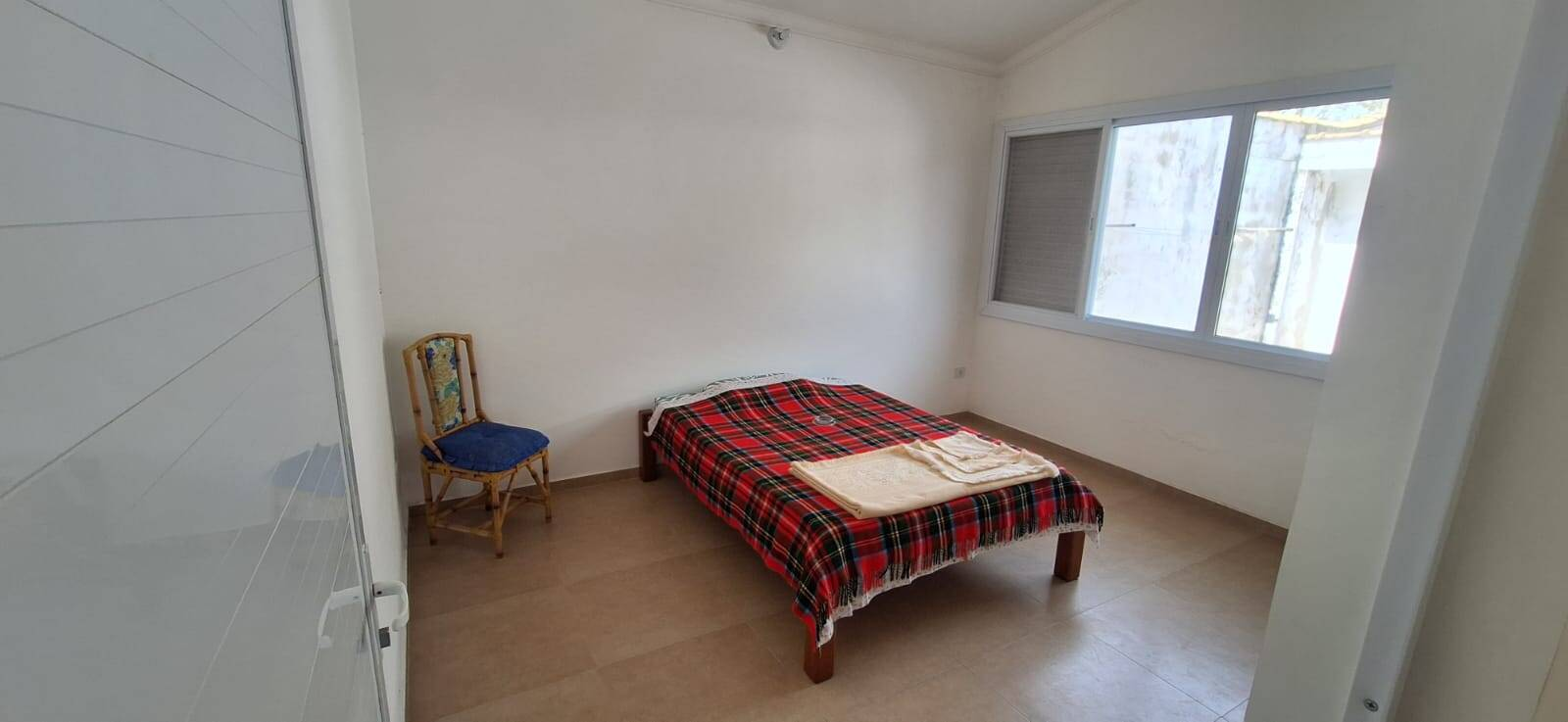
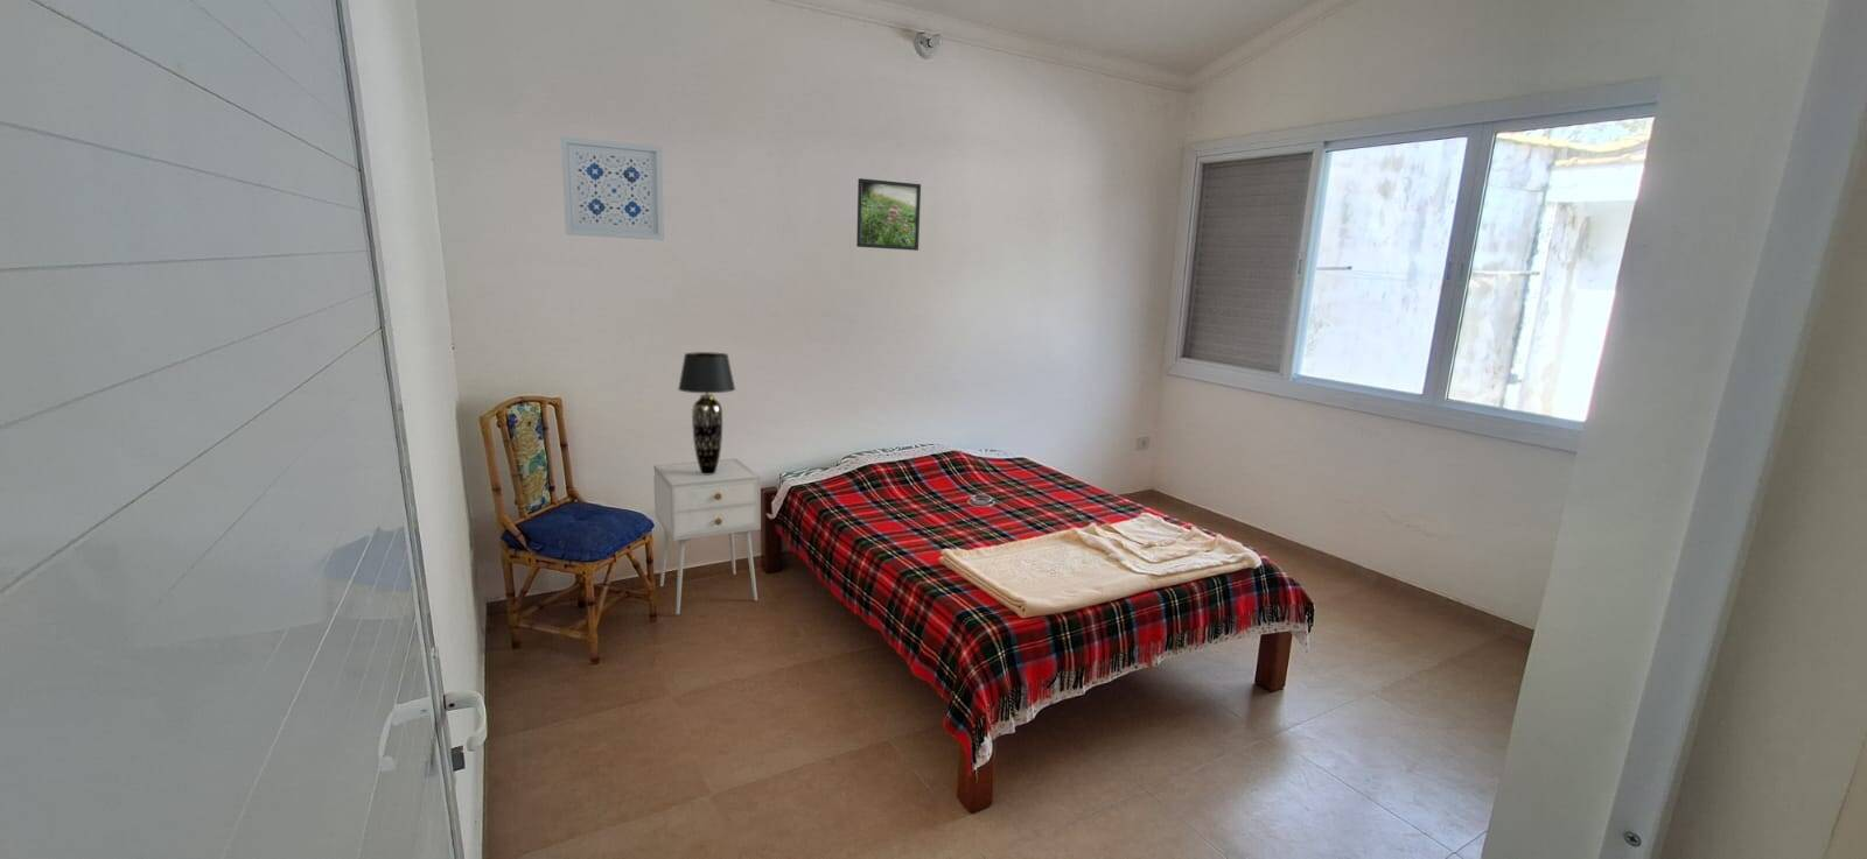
+ wall art [560,136,666,242]
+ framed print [855,177,922,252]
+ nightstand [652,458,762,615]
+ table lamp [676,351,736,475]
